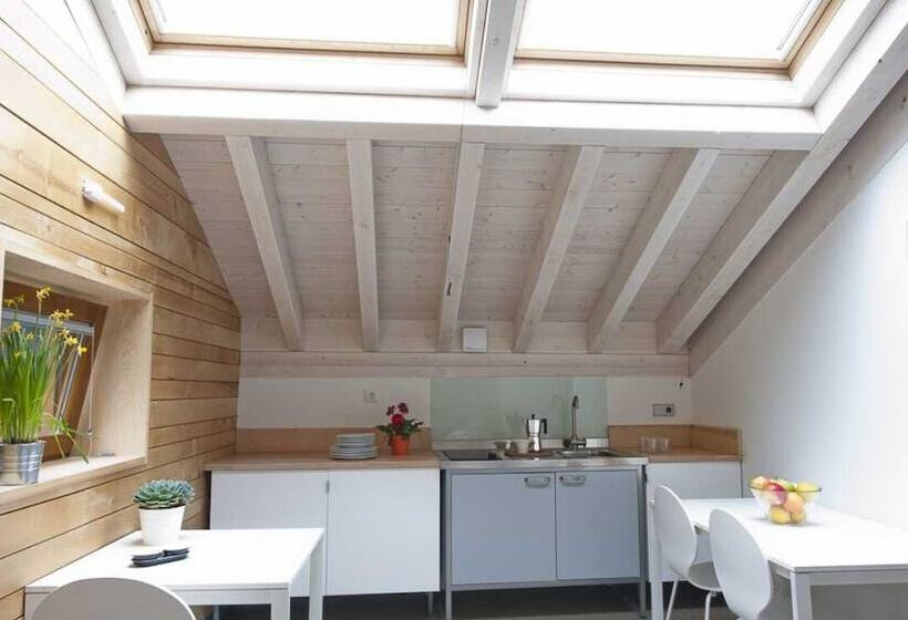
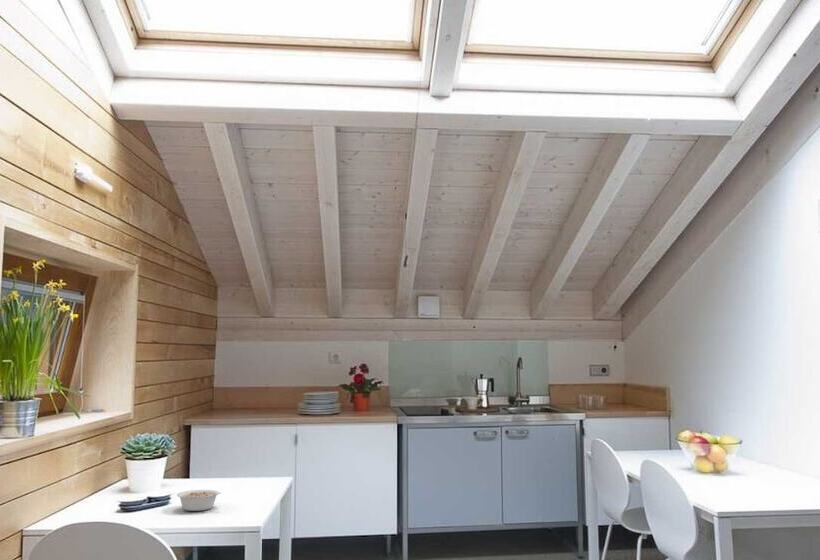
+ legume [176,489,221,512]
